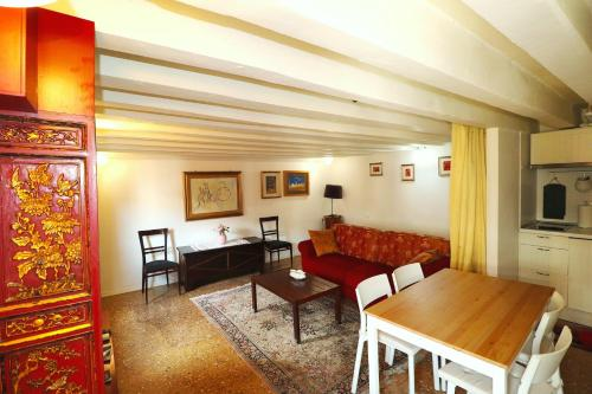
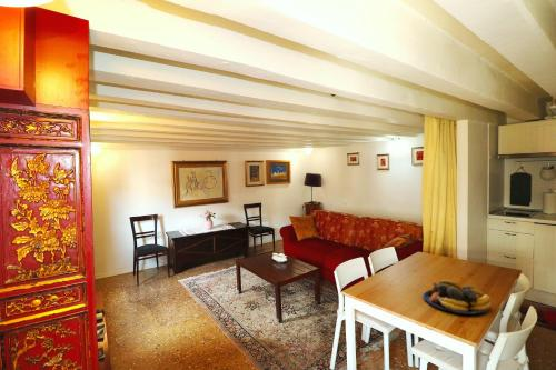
+ fruit bowl [423,279,493,316]
